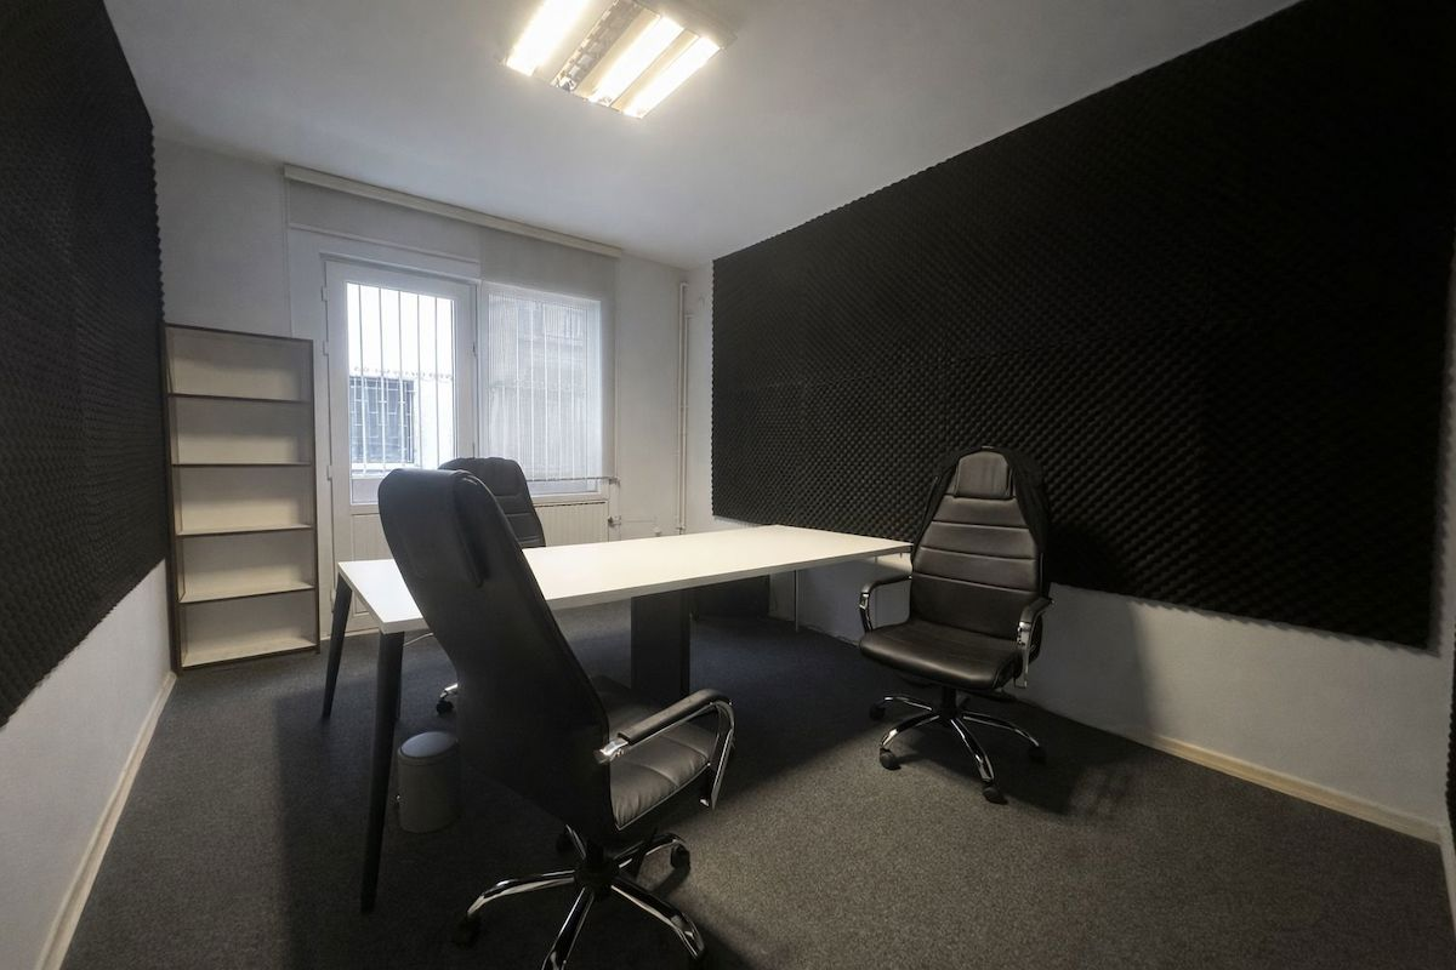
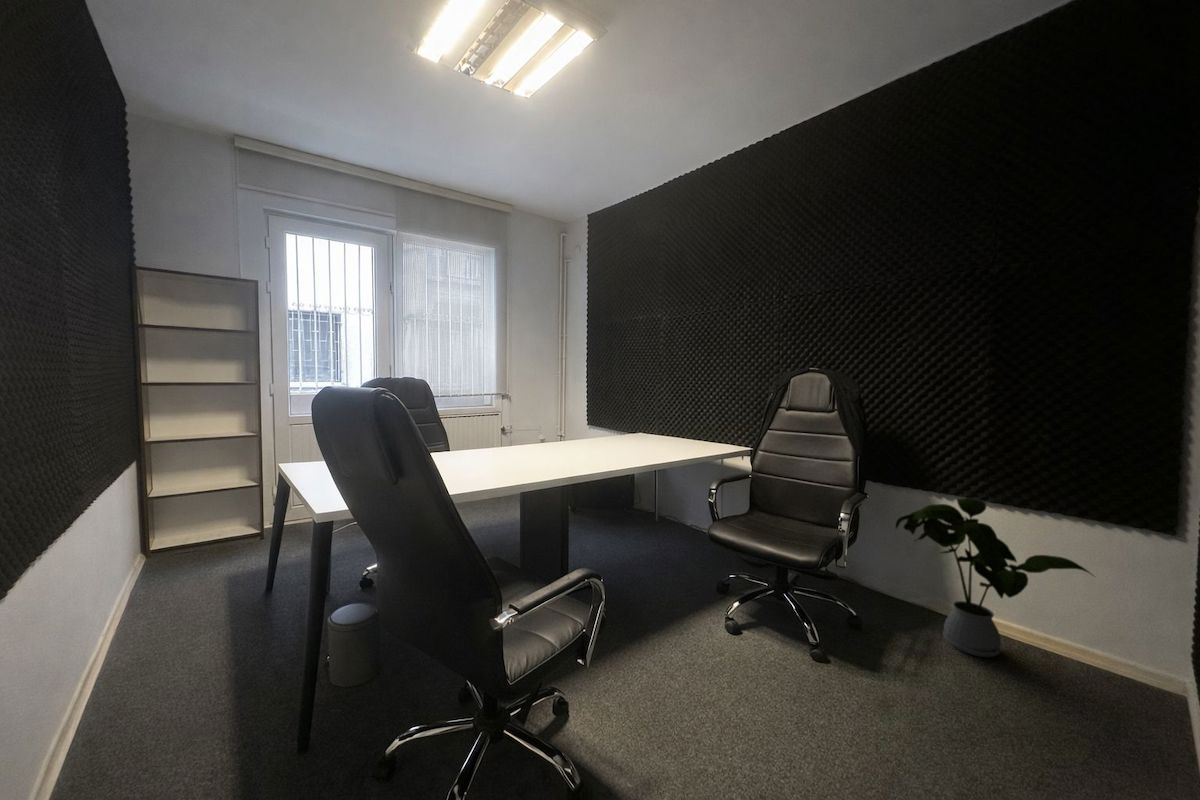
+ house plant [894,497,1096,658]
